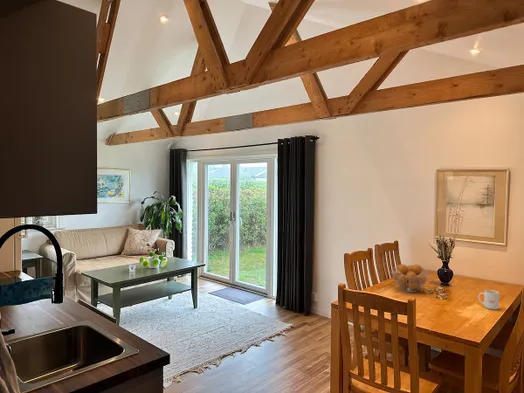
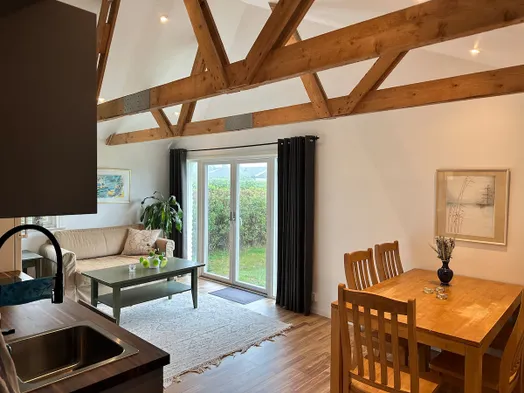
- mug [478,289,500,311]
- fruit basket [390,263,430,293]
